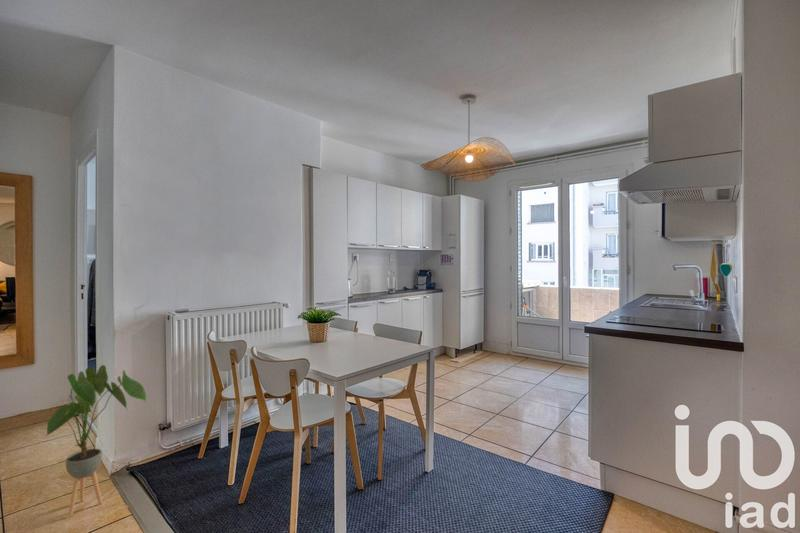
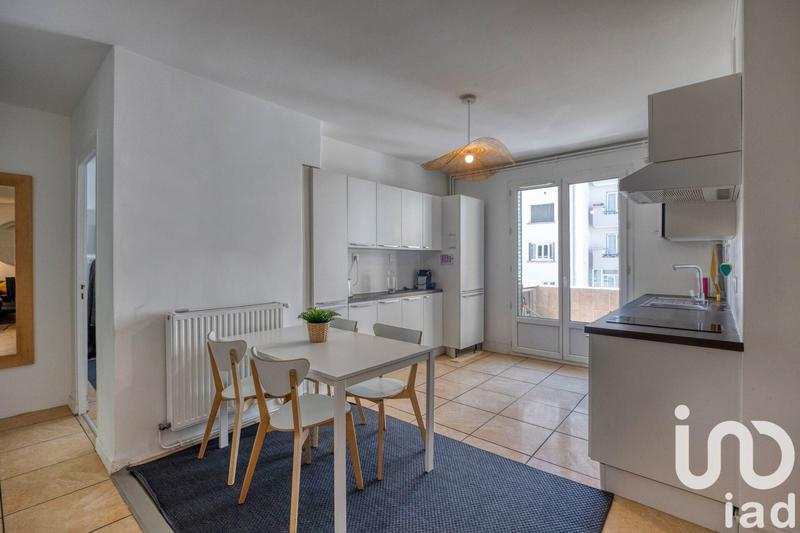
- house plant [44,364,148,517]
